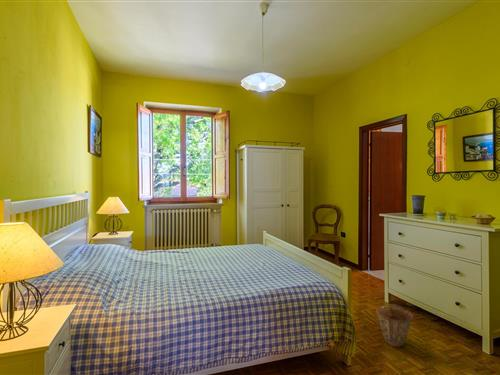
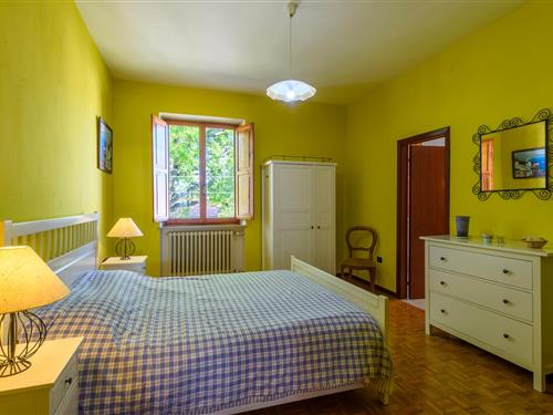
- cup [376,305,414,348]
